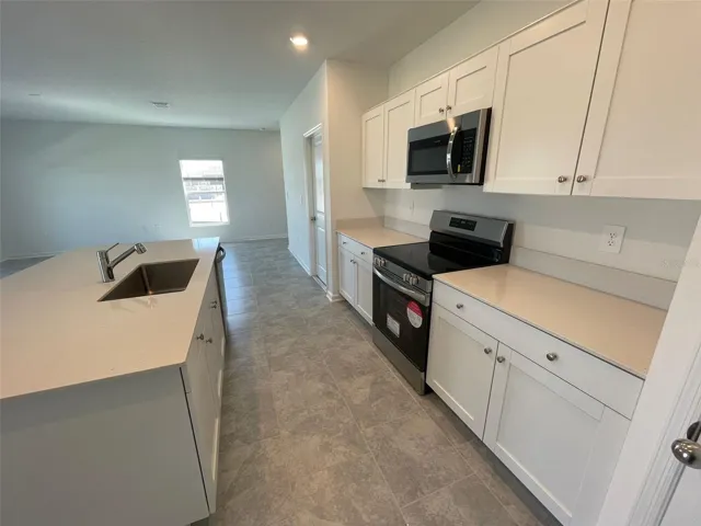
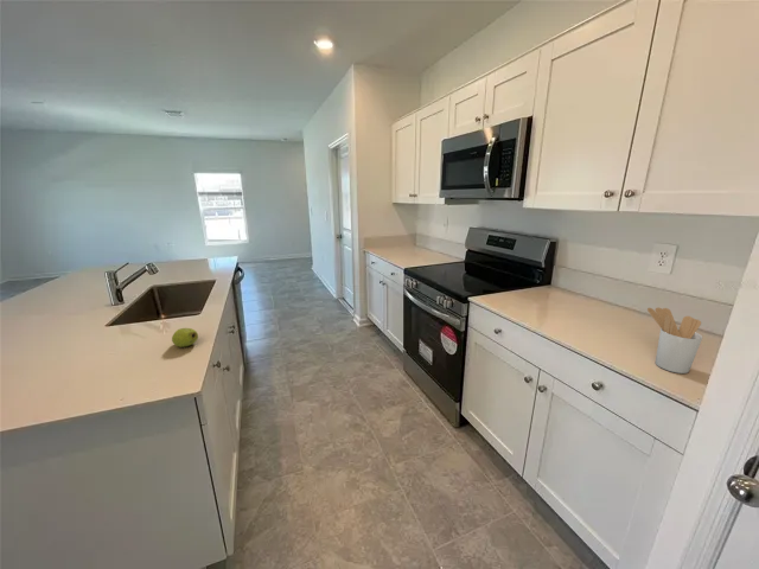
+ fruit [171,327,199,349]
+ utensil holder [646,307,703,375]
